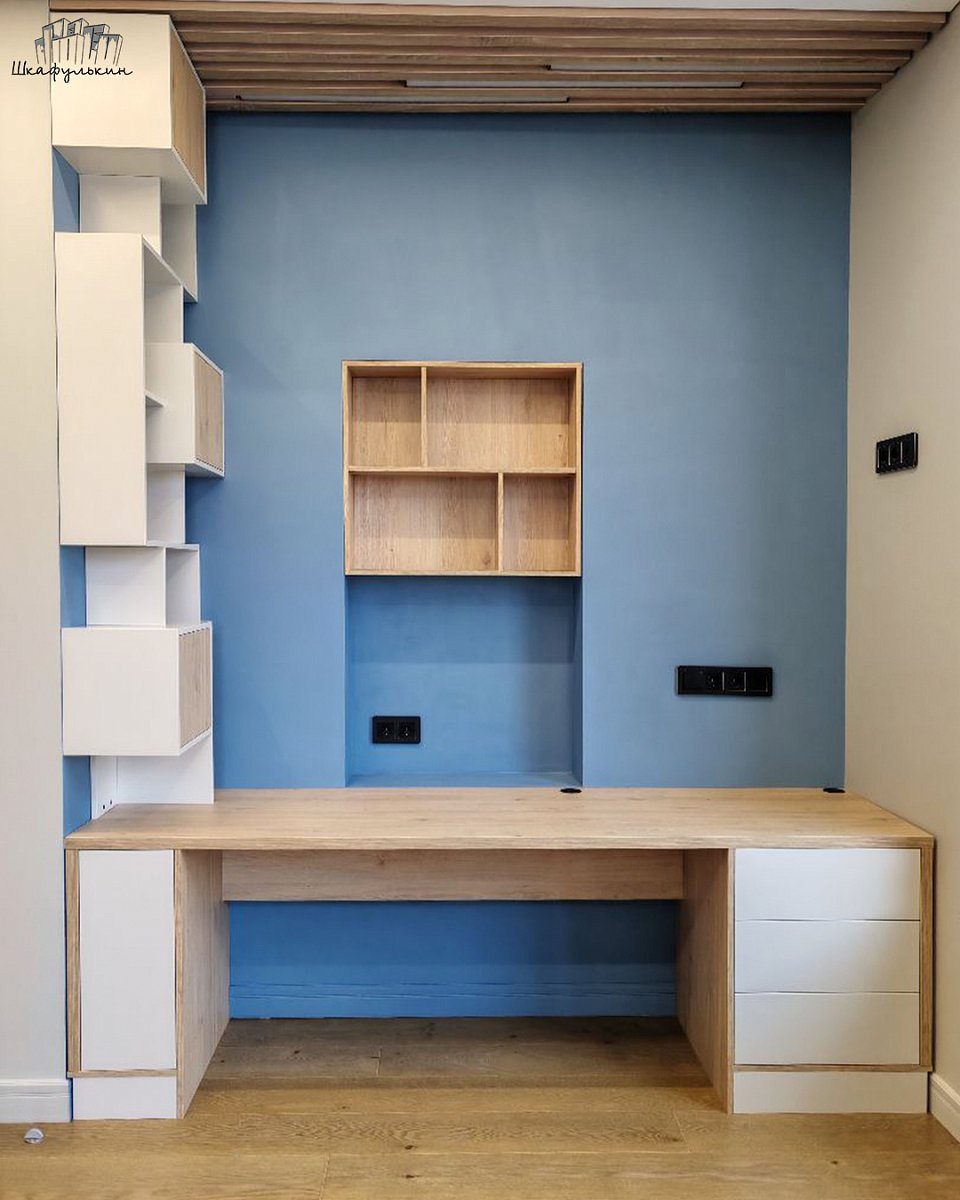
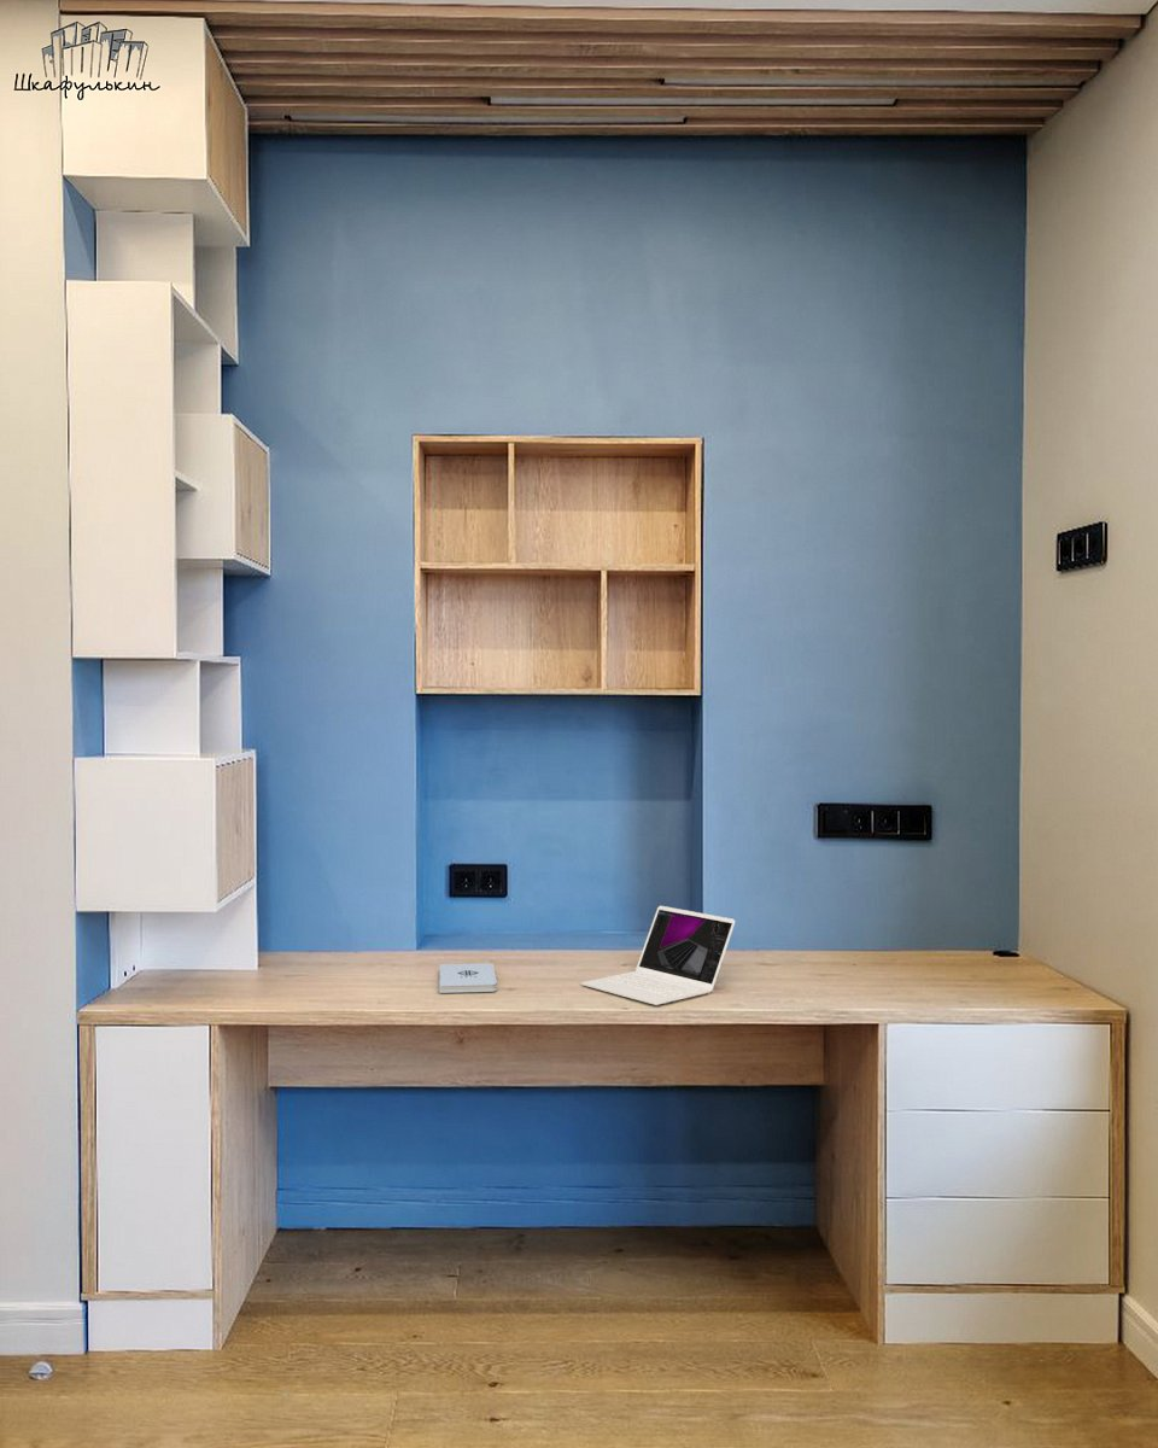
+ notepad [439,962,498,994]
+ laptop [580,905,736,1006]
